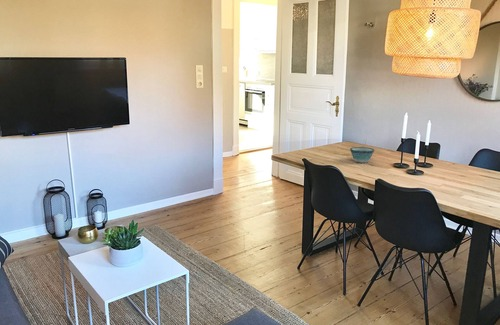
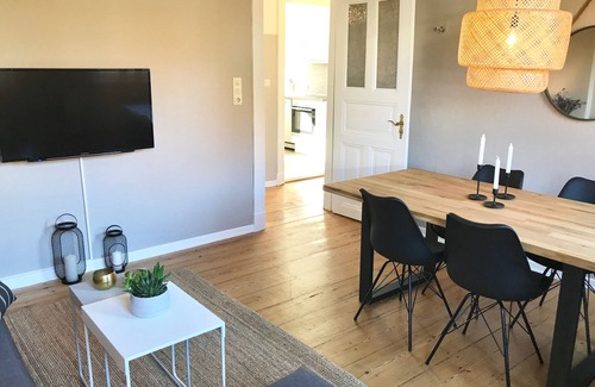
- bowl [349,146,375,164]
